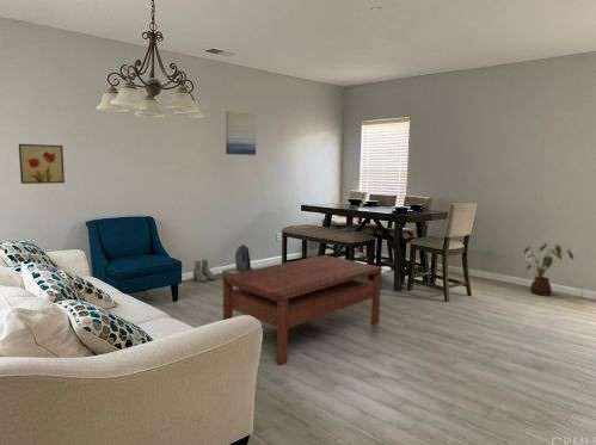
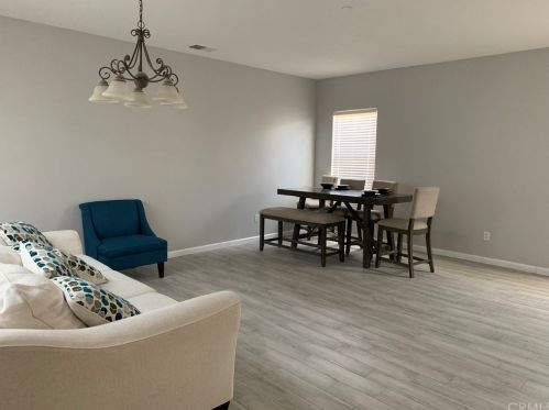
- backpack [221,243,256,276]
- coffee table [221,254,383,367]
- house plant [523,242,575,297]
- boots [192,259,216,283]
- wall art [225,110,257,156]
- wall art [18,143,66,185]
